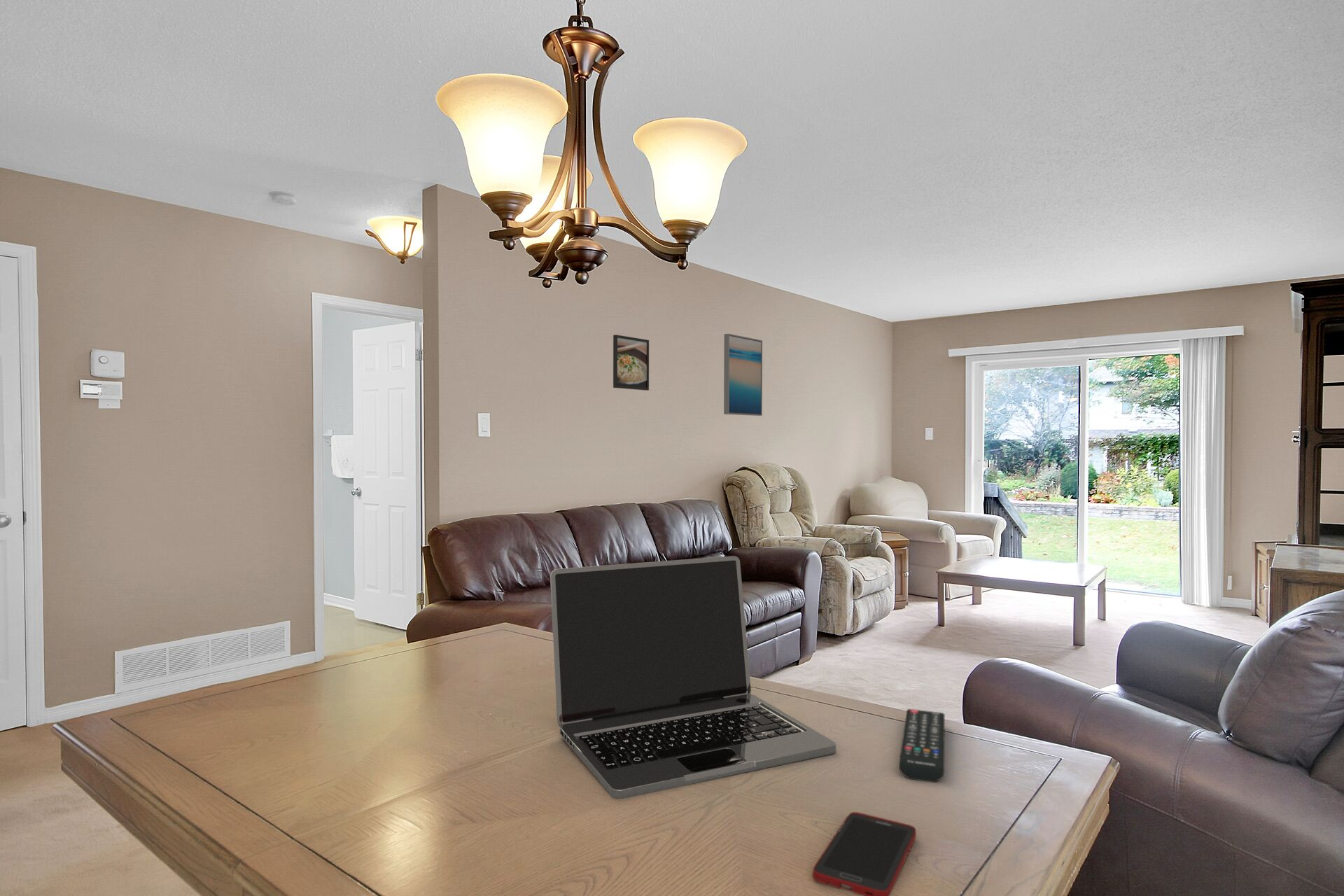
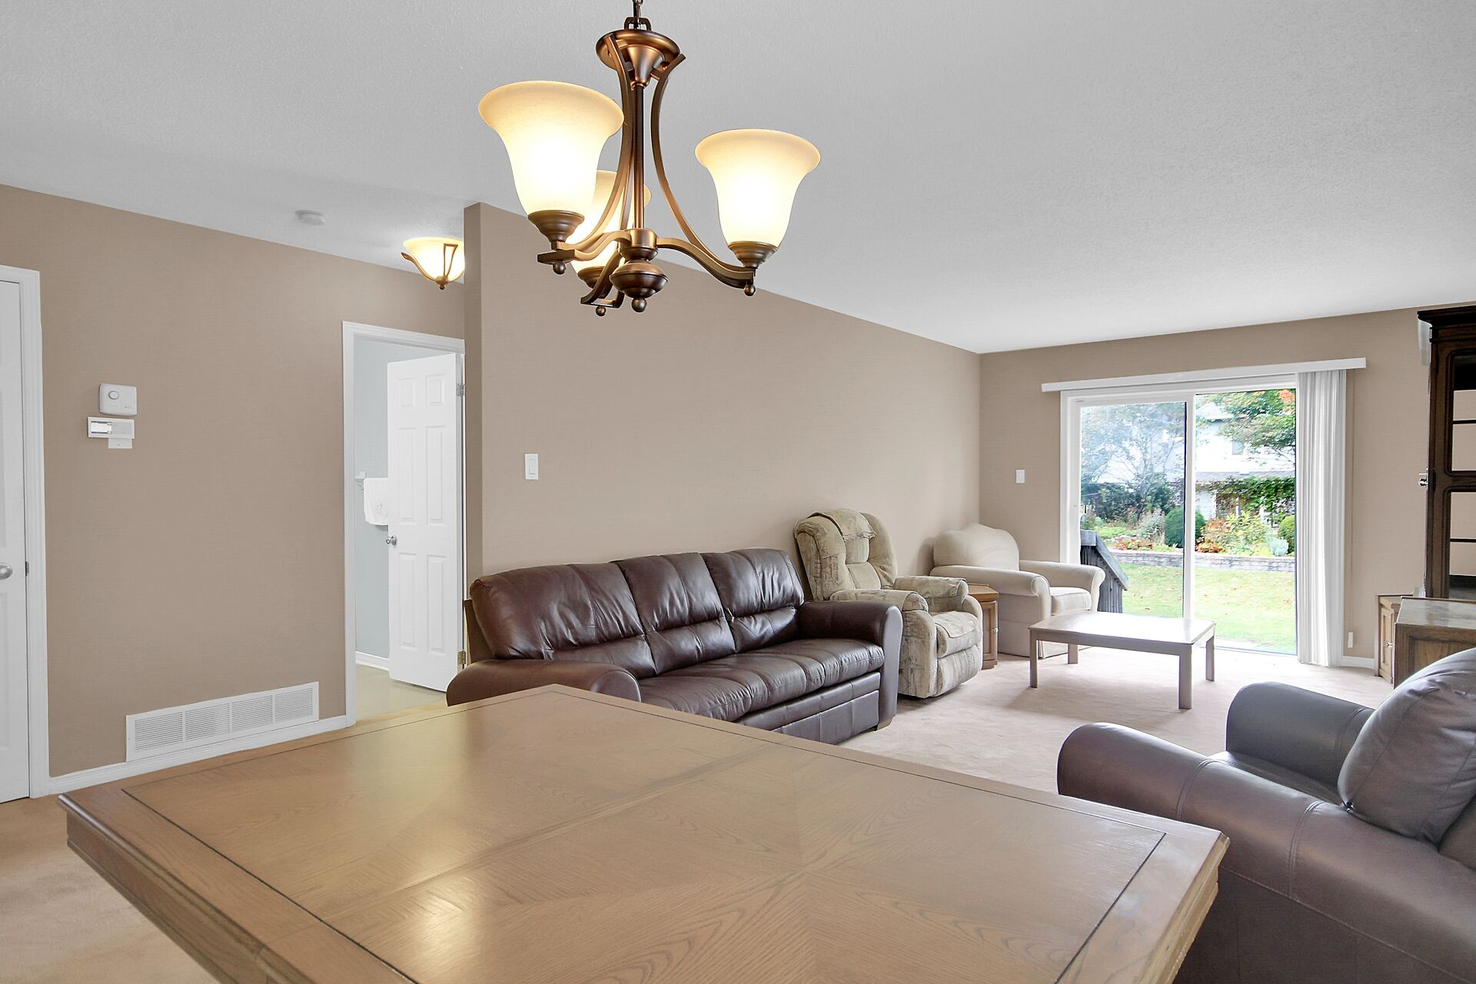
- wall art [723,333,763,416]
- cell phone [812,811,917,896]
- remote control [898,708,946,783]
- laptop [549,555,837,799]
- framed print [612,334,650,391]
